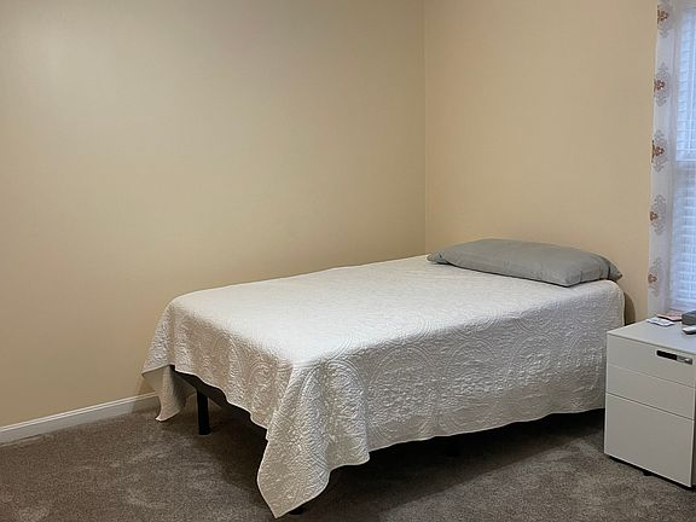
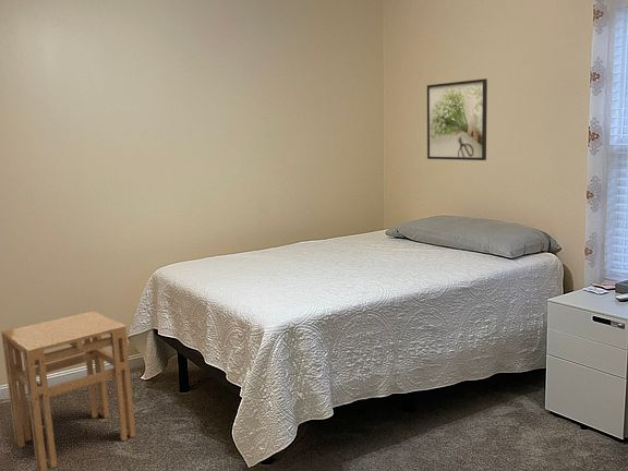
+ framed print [426,77,488,161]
+ stool [0,310,136,471]
